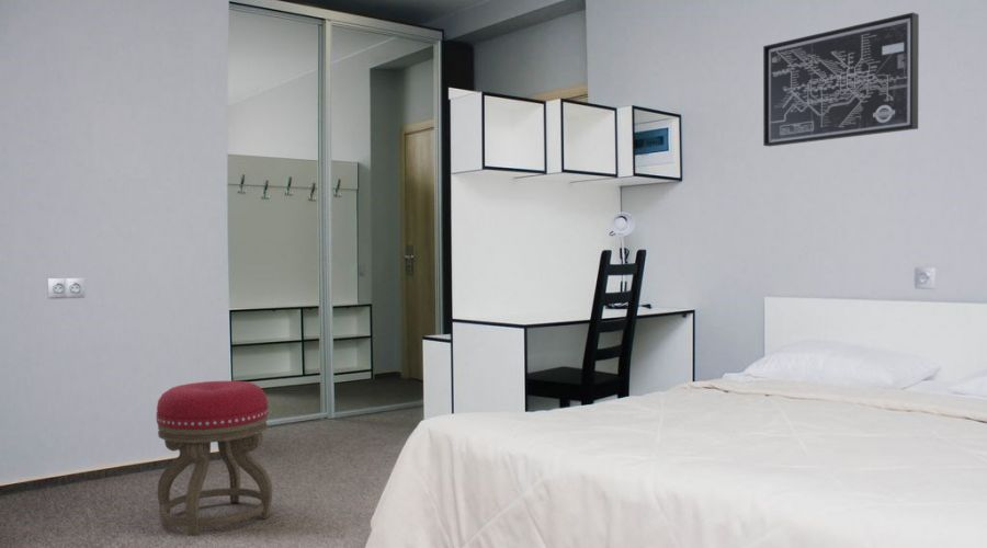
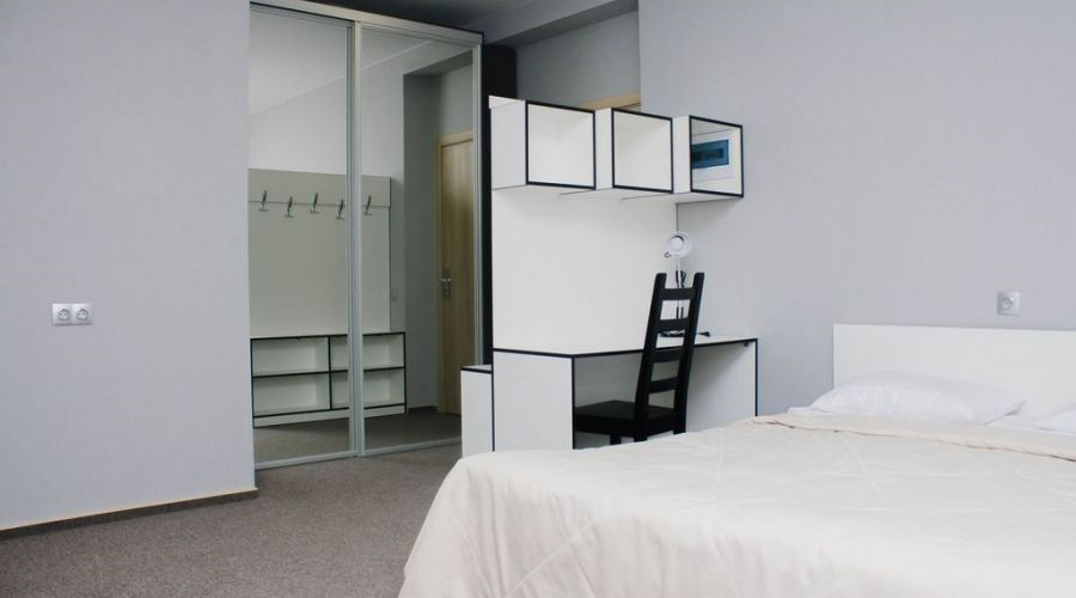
- wall art [762,11,920,148]
- stool [156,380,273,537]
